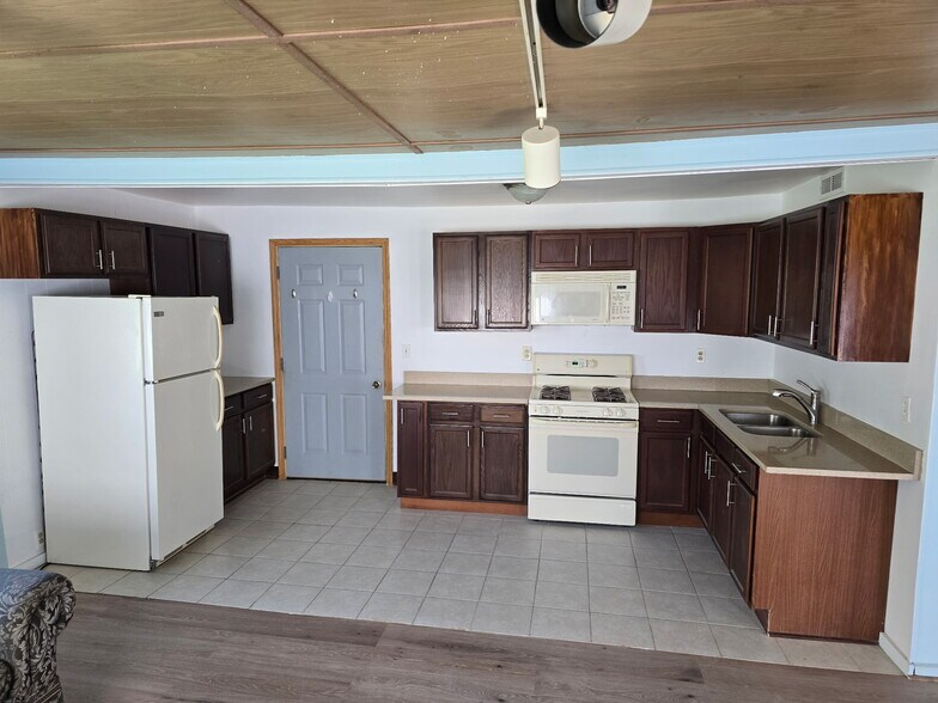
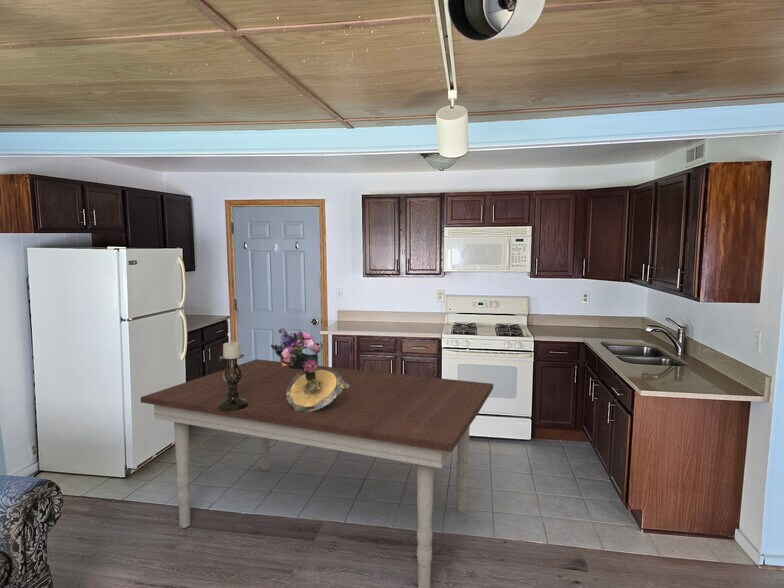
+ bouquet [270,327,350,412]
+ candle holder [218,340,248,411]
+ dining table [140,358,494,588]
